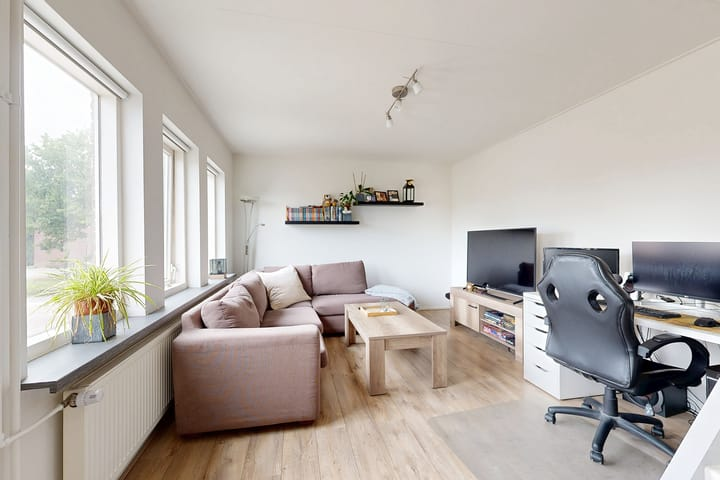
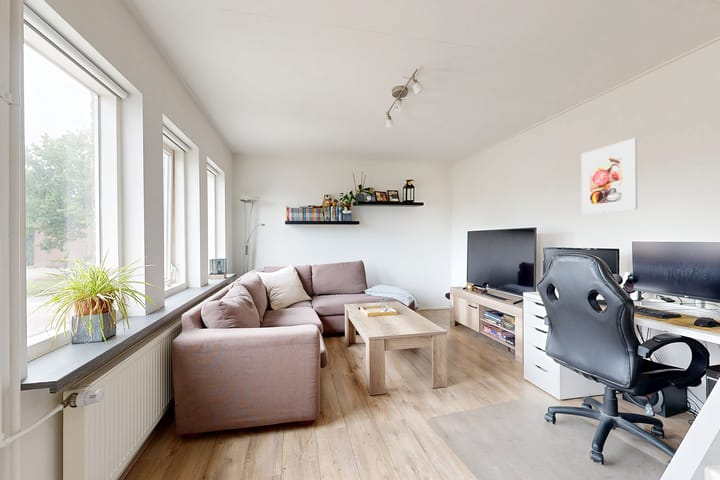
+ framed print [581,137,638,215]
